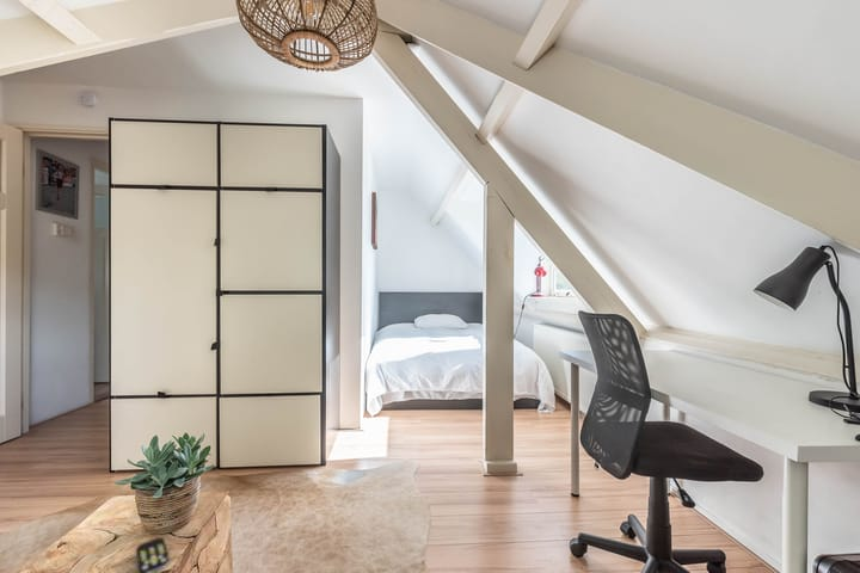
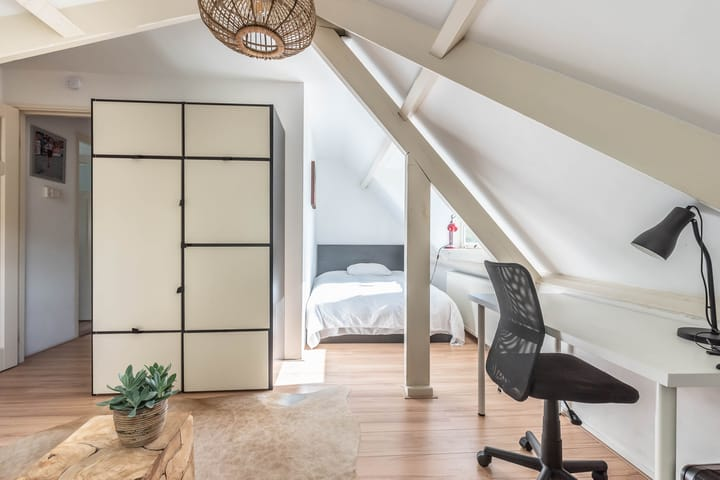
- remote control [135,536,171,573]
